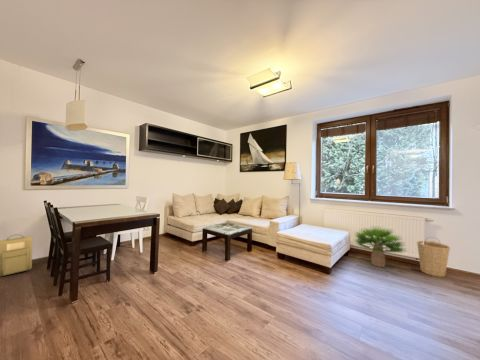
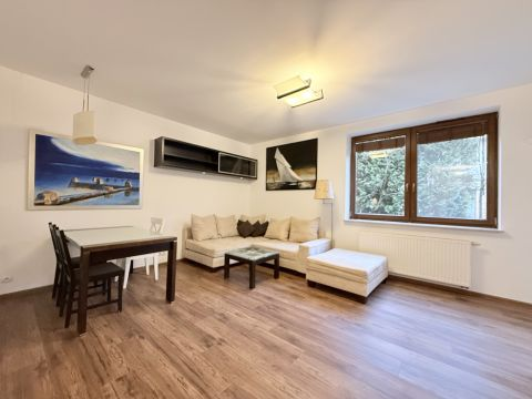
- backpack [0,233,33,278]
- potted plant [352,226,409,268]
- basket [416,236,451,278]
